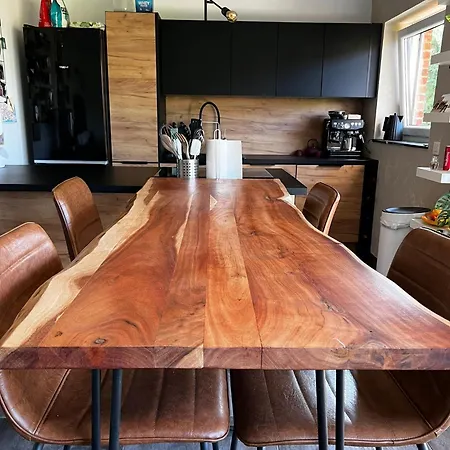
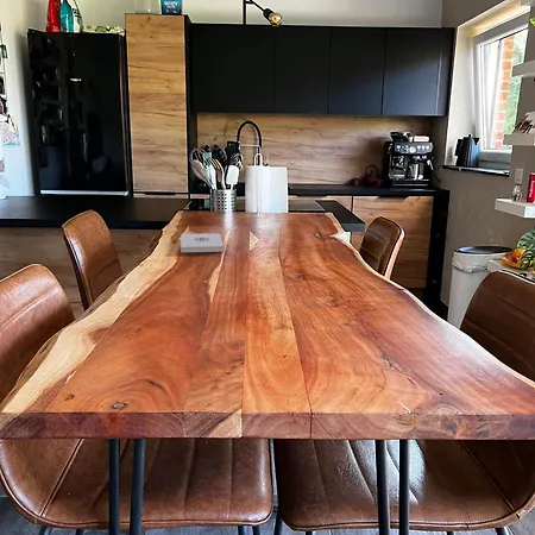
+ notepad [180,232,225,253]
